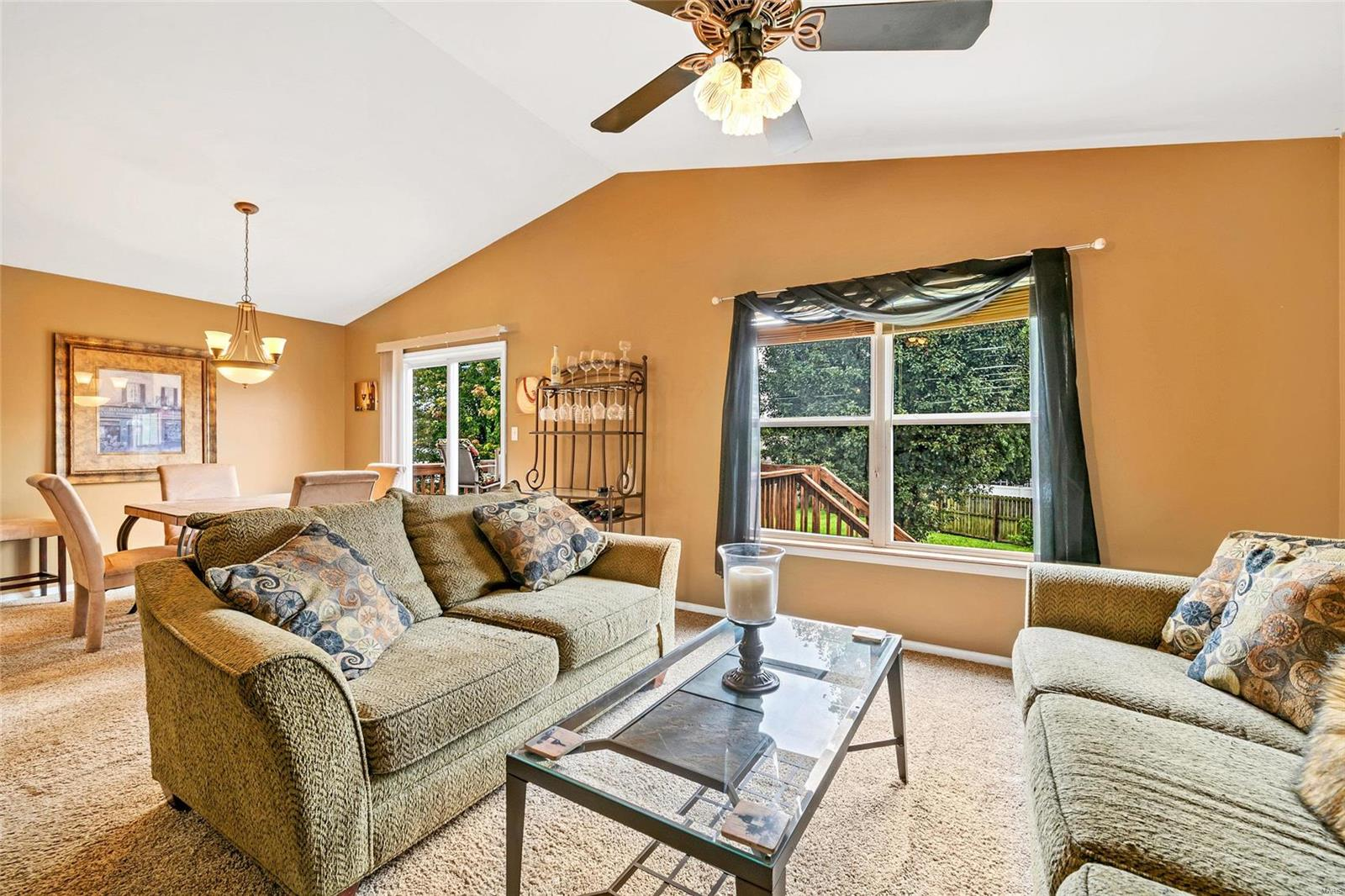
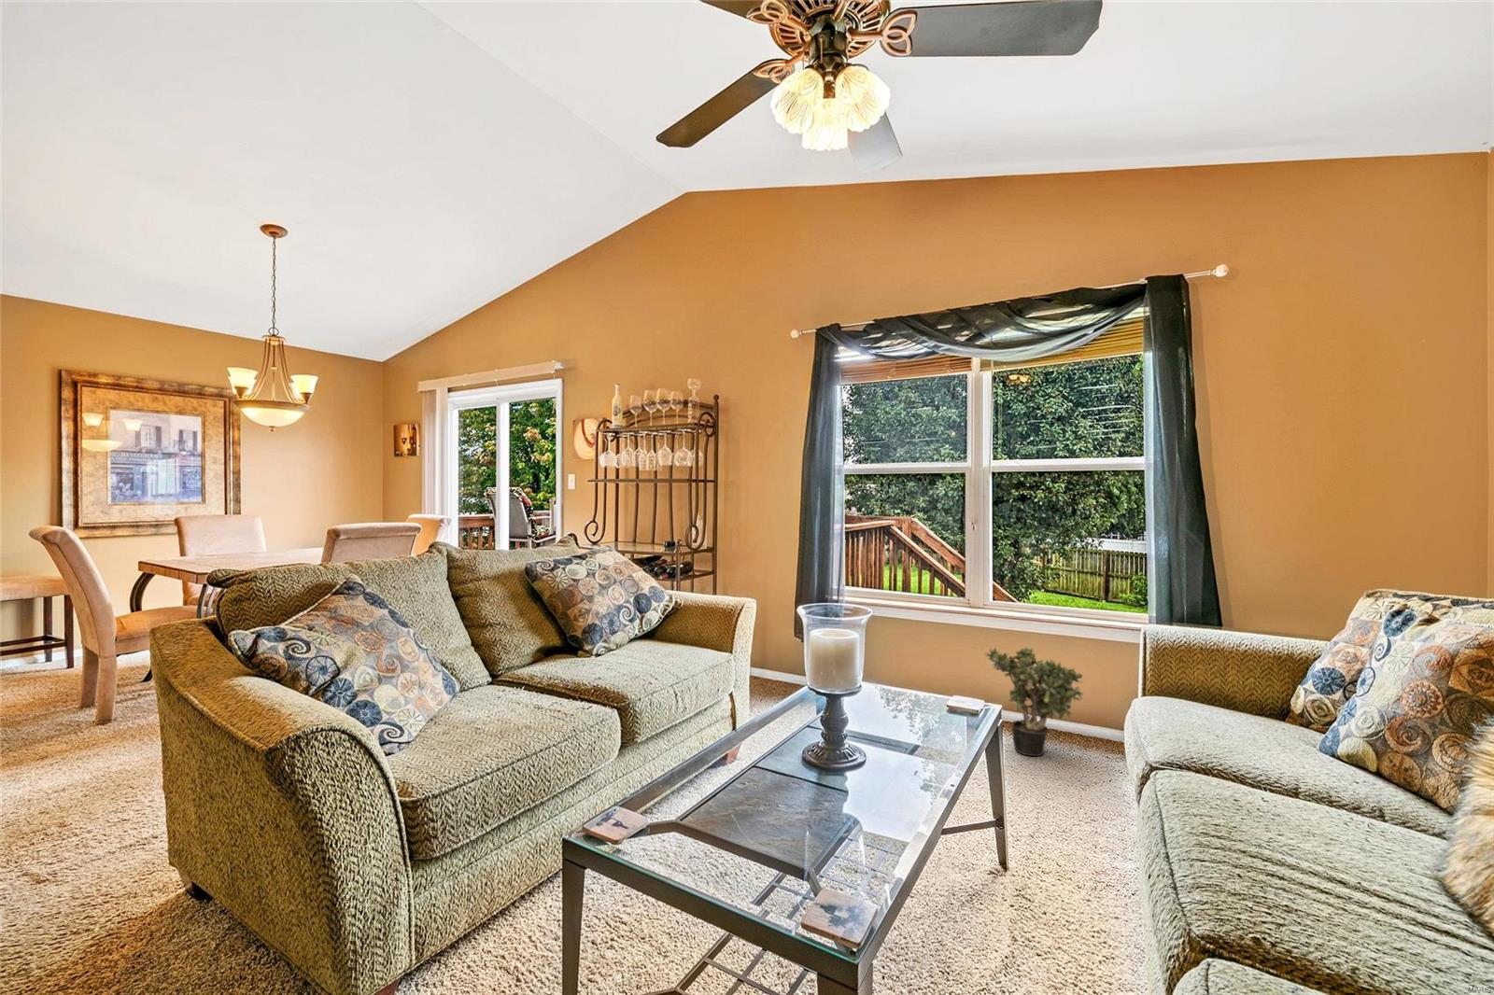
+ potted plant [983,646,1084,757]
